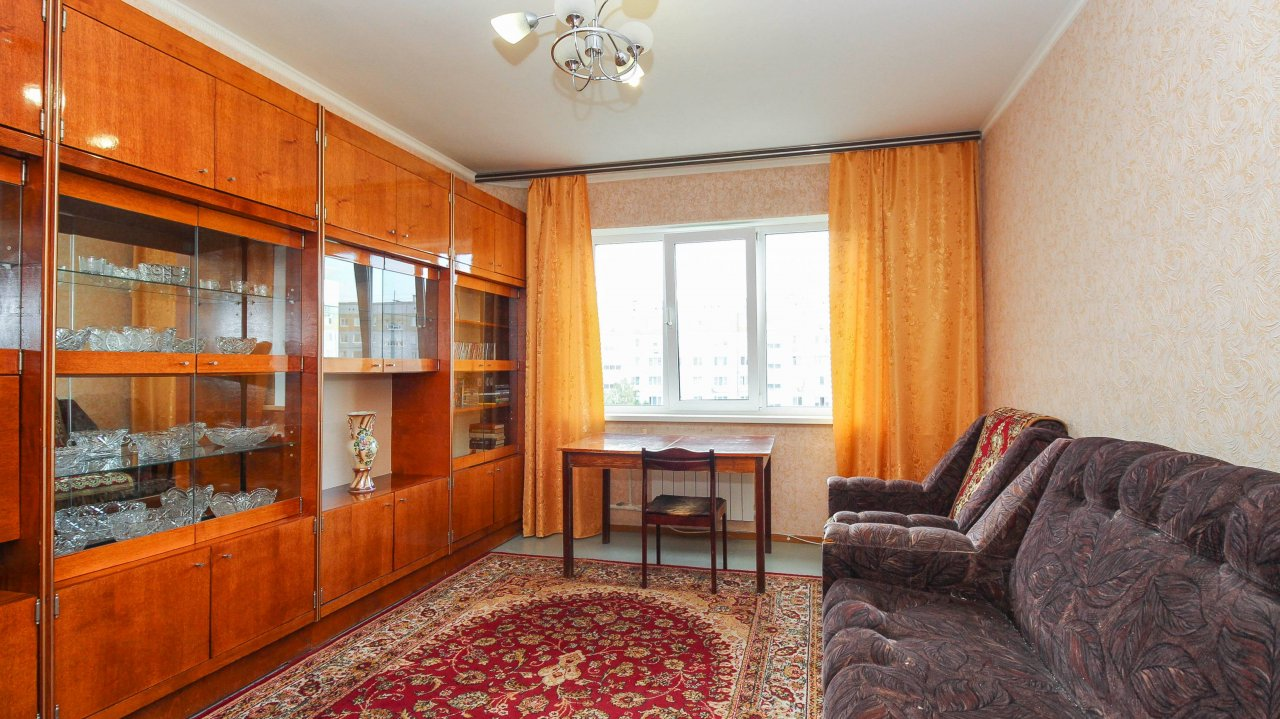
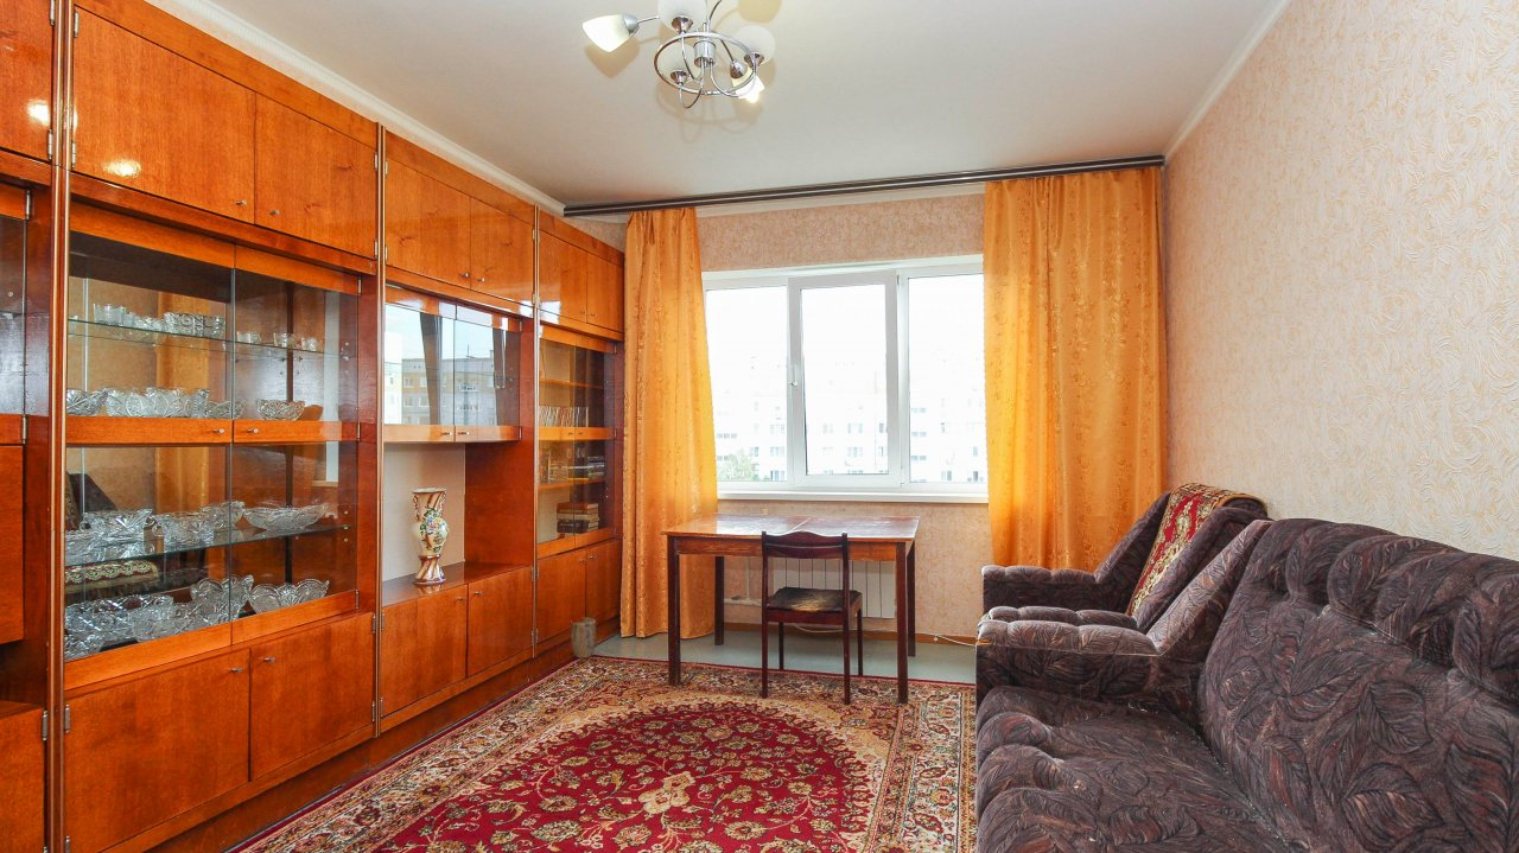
+ plant pot [570,617,597,660]
